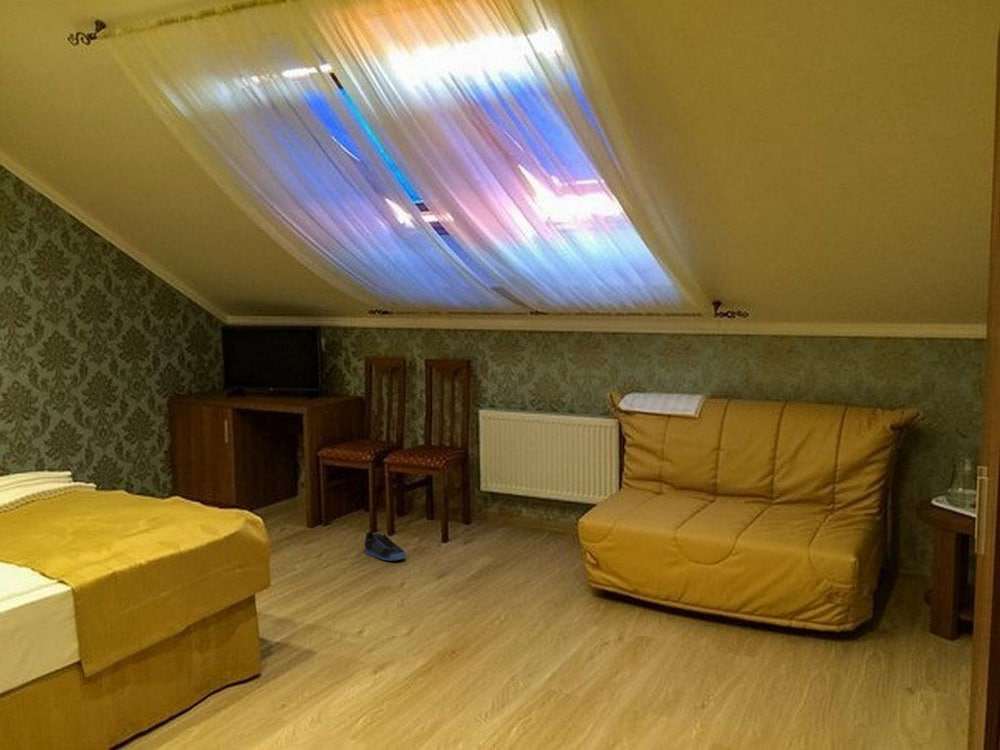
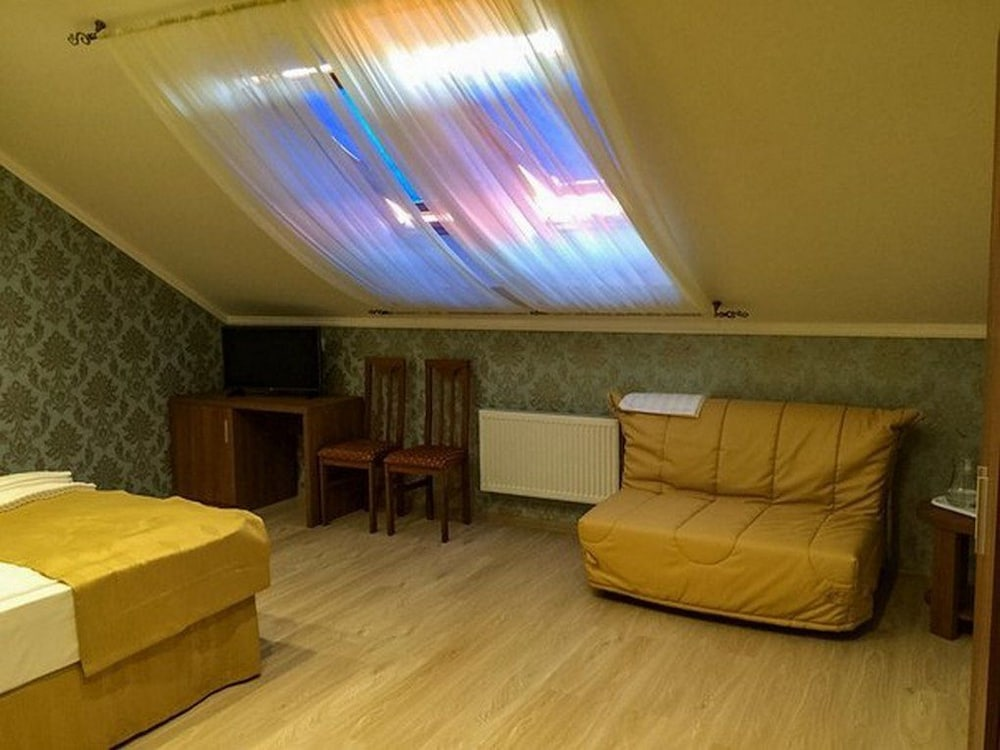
- sneaker [364,530,407,561]
